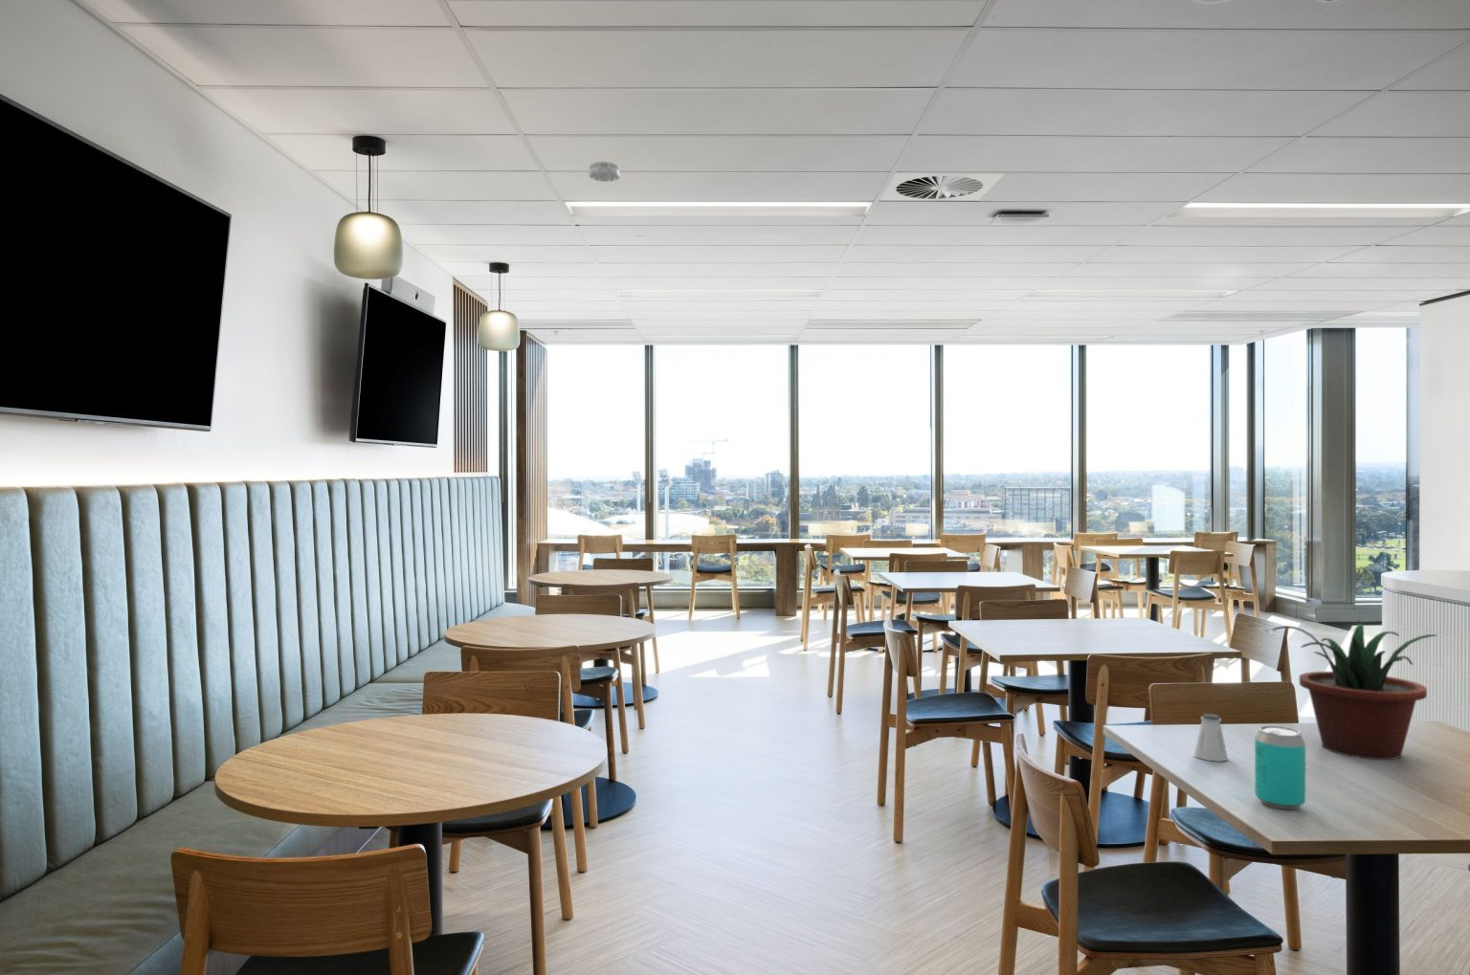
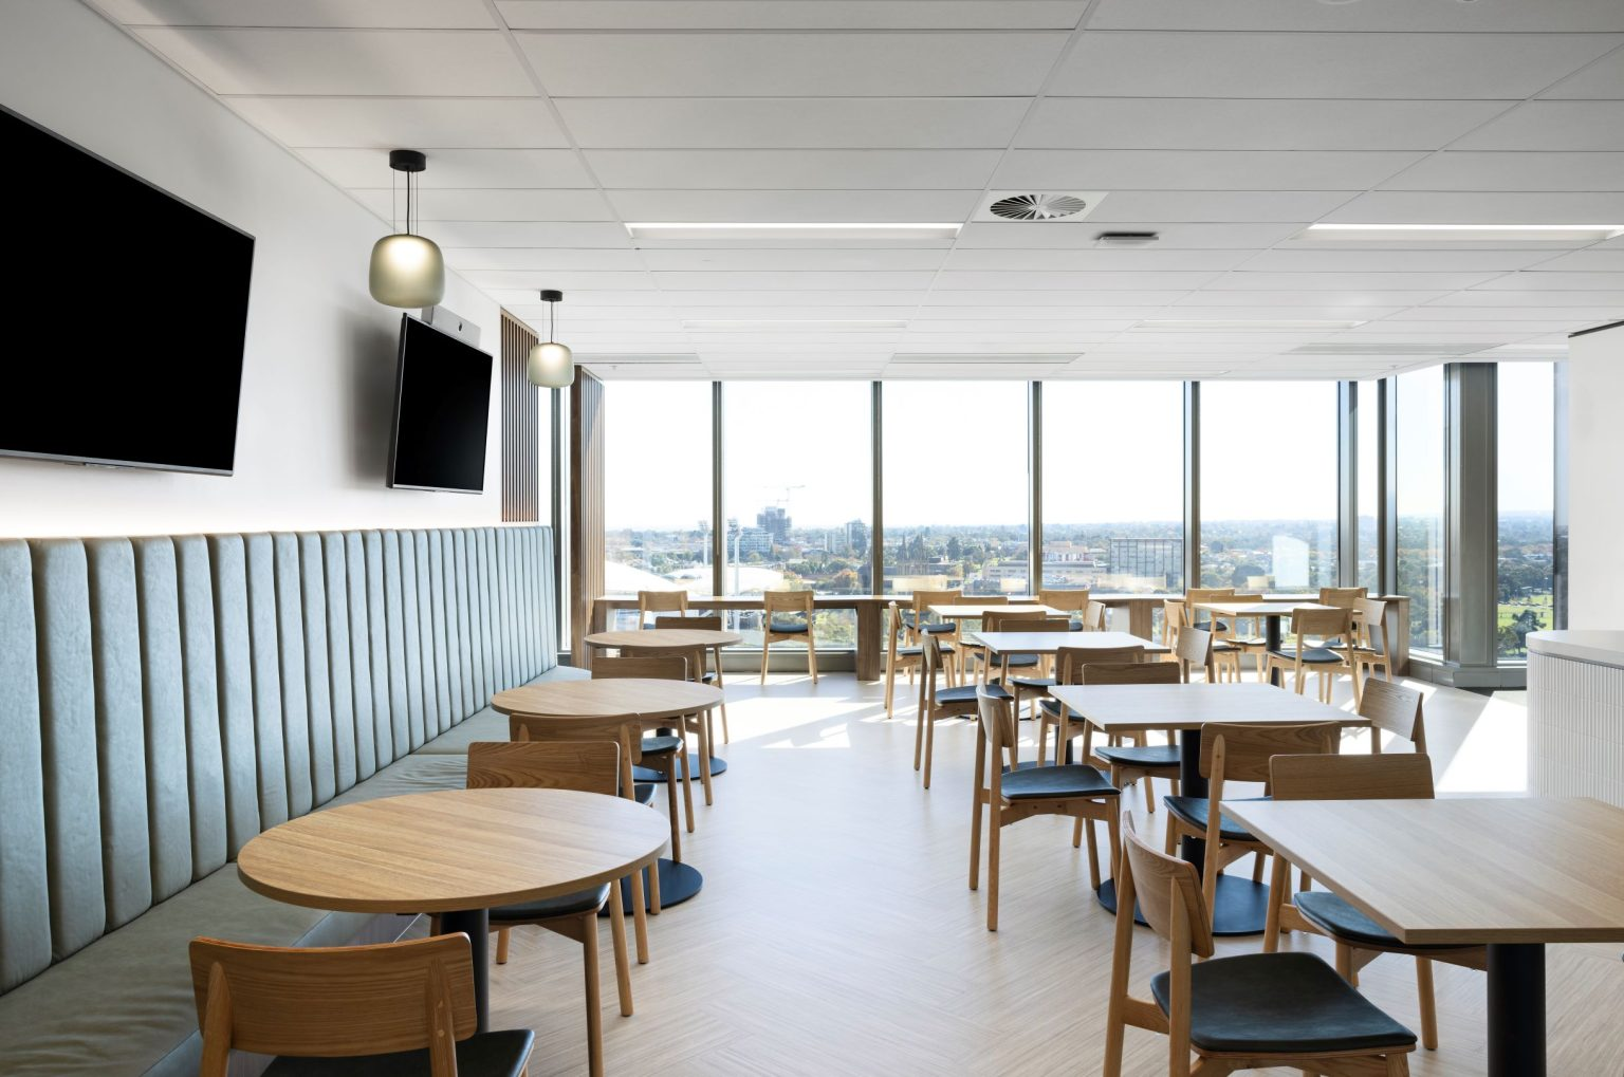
- beverage can [1253,726,1307,811]
- potted plant [1272,622,1437,761]
- saltshaker [1194,713,1228,763]
- smoke detector [589,161,620,183]
